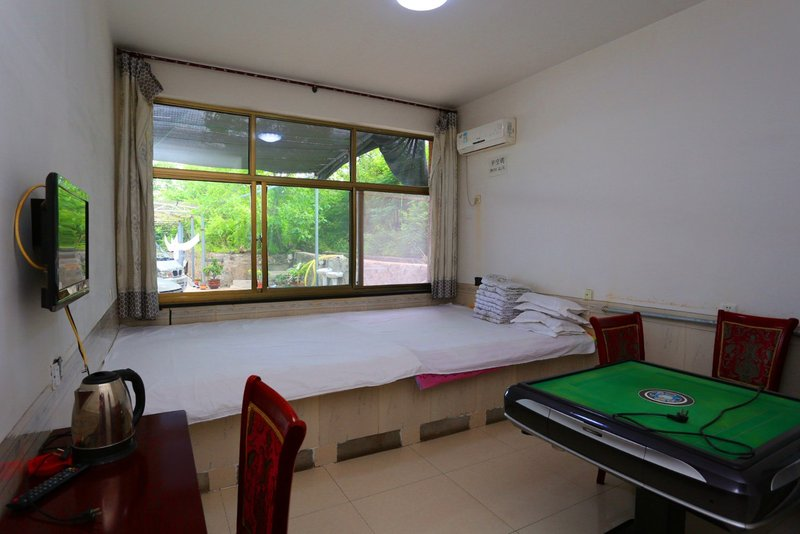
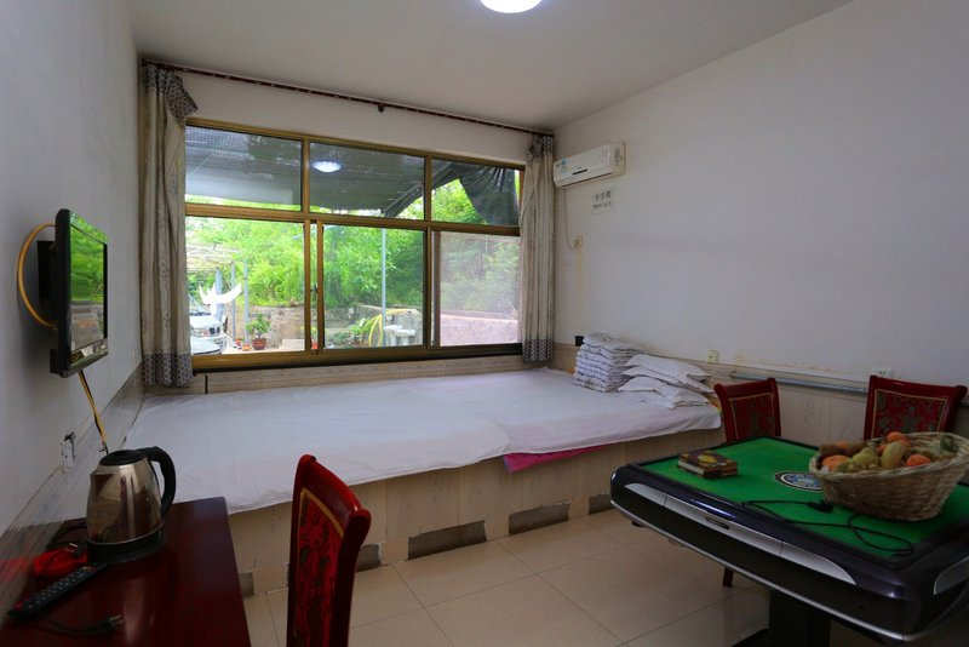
+ fruit basket [808,431,969,523]
+ book [676,448,739,480]
